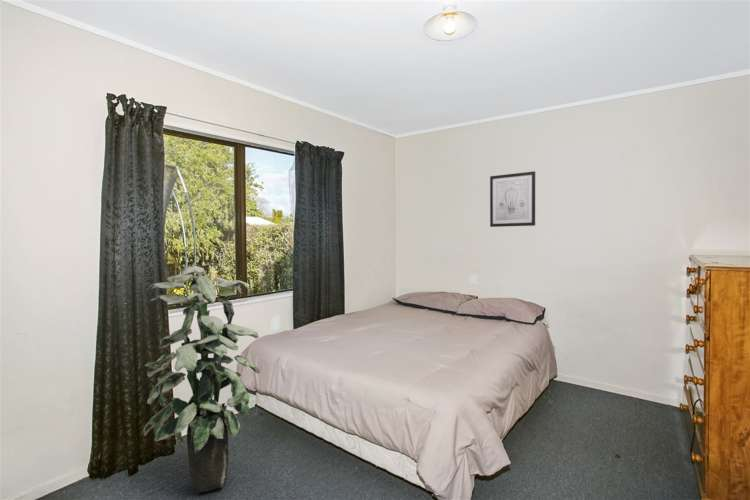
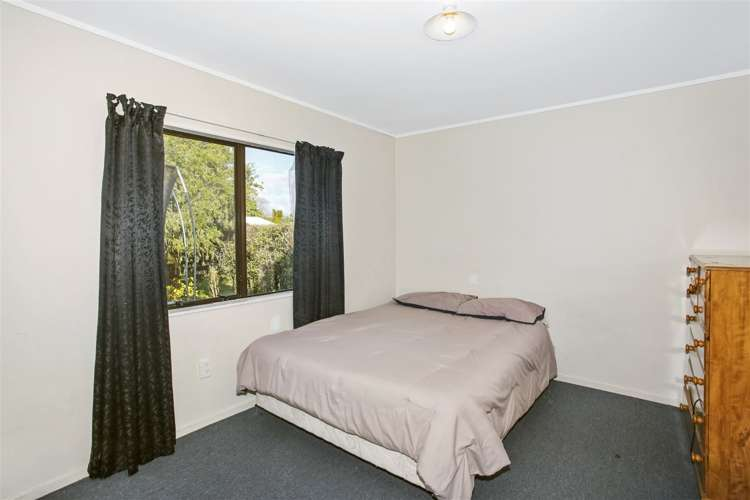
- wall art [489,170,536,228]
- indoor plant [142,265,261,494]
